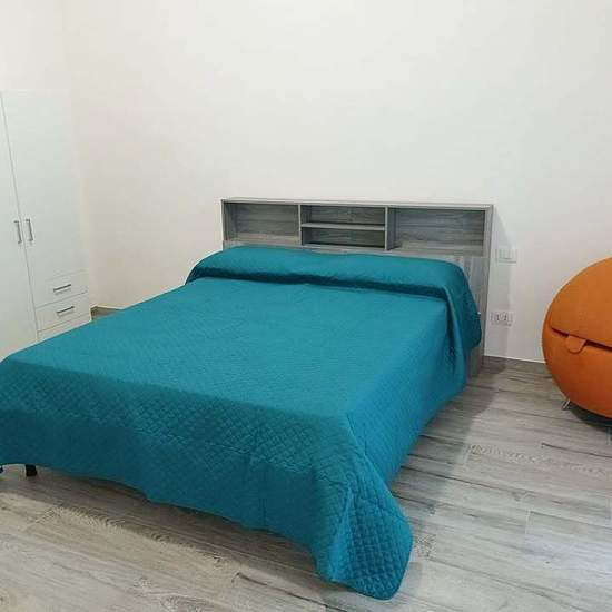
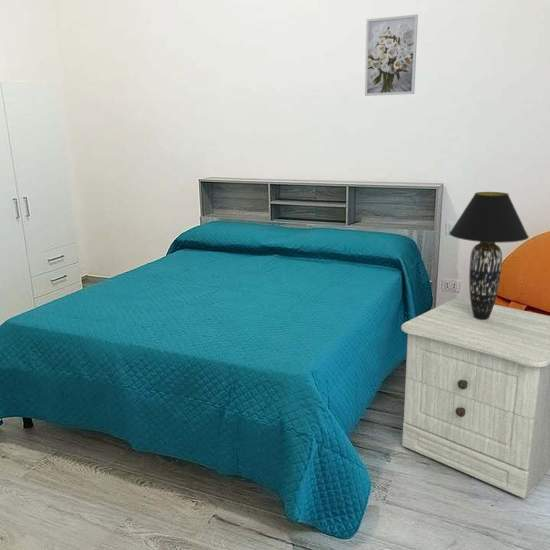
+ nightstand [400,296,550,500]
+ table lamp [448,191,530,320]
+ wall art [364,13,419,97]
